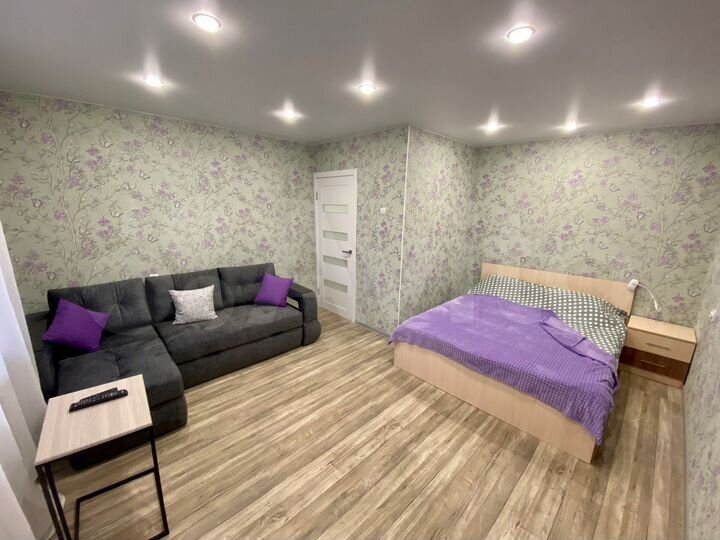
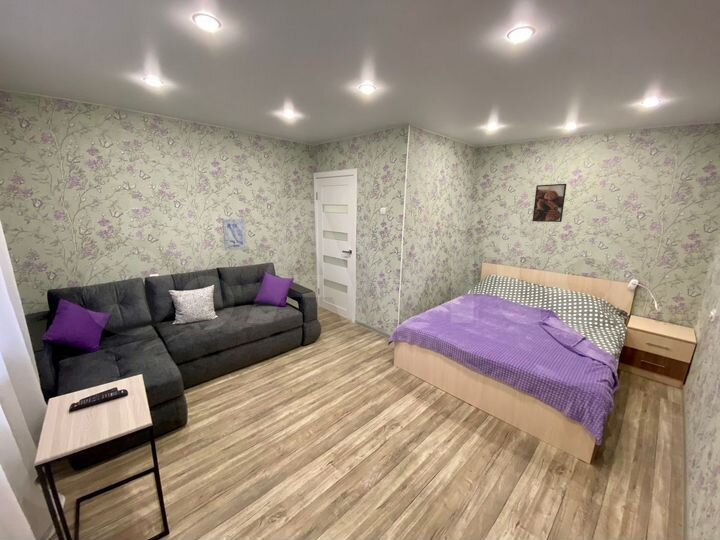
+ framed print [531,183,568,223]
+ wall art [221,218,248,252]
